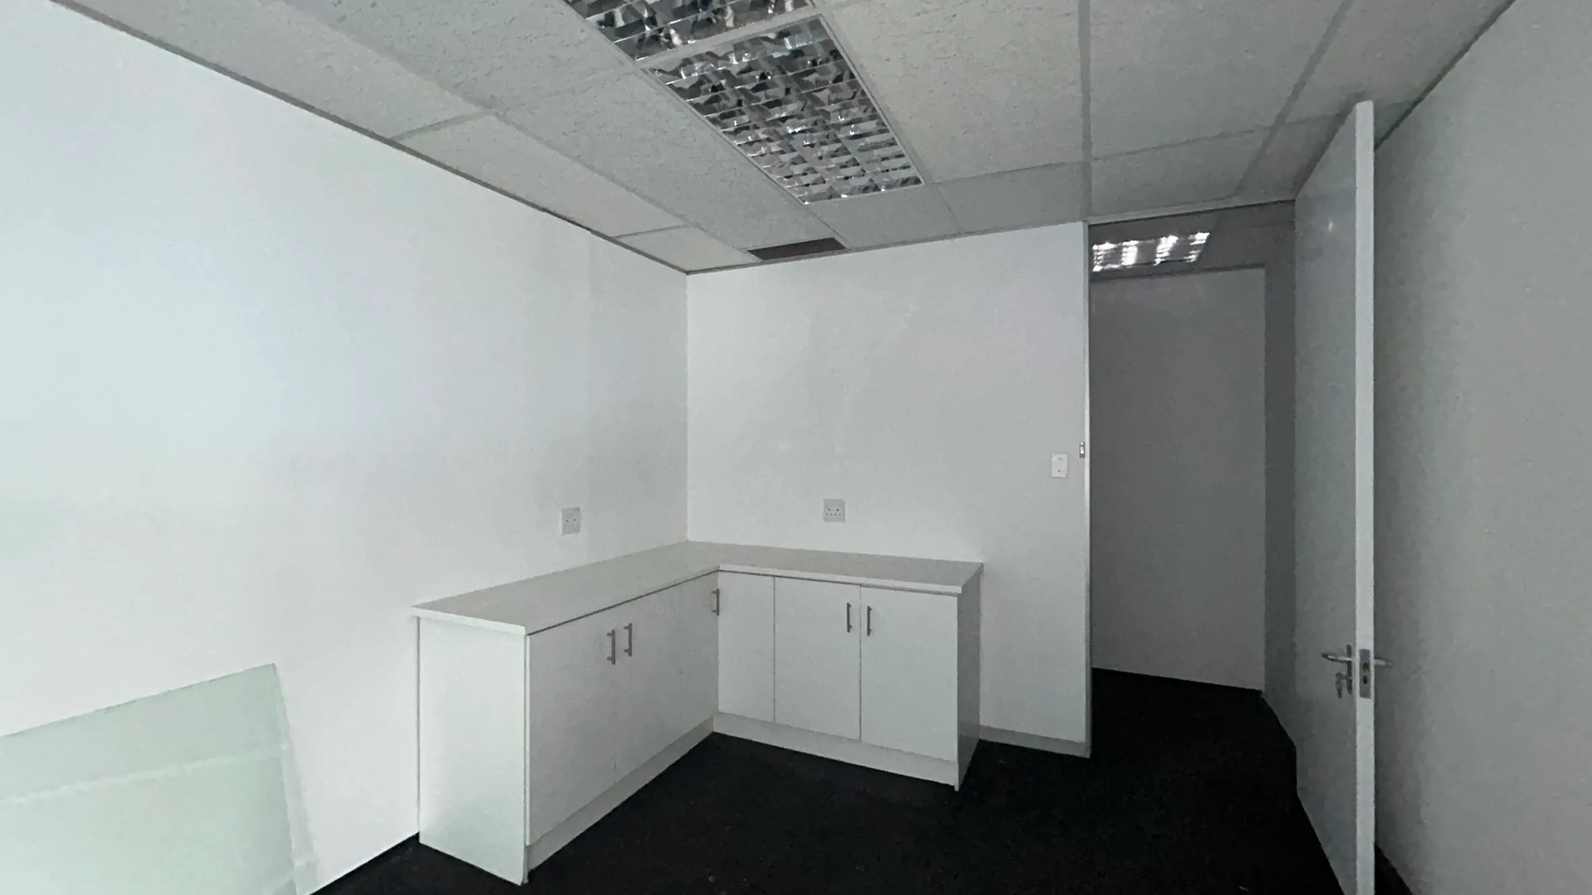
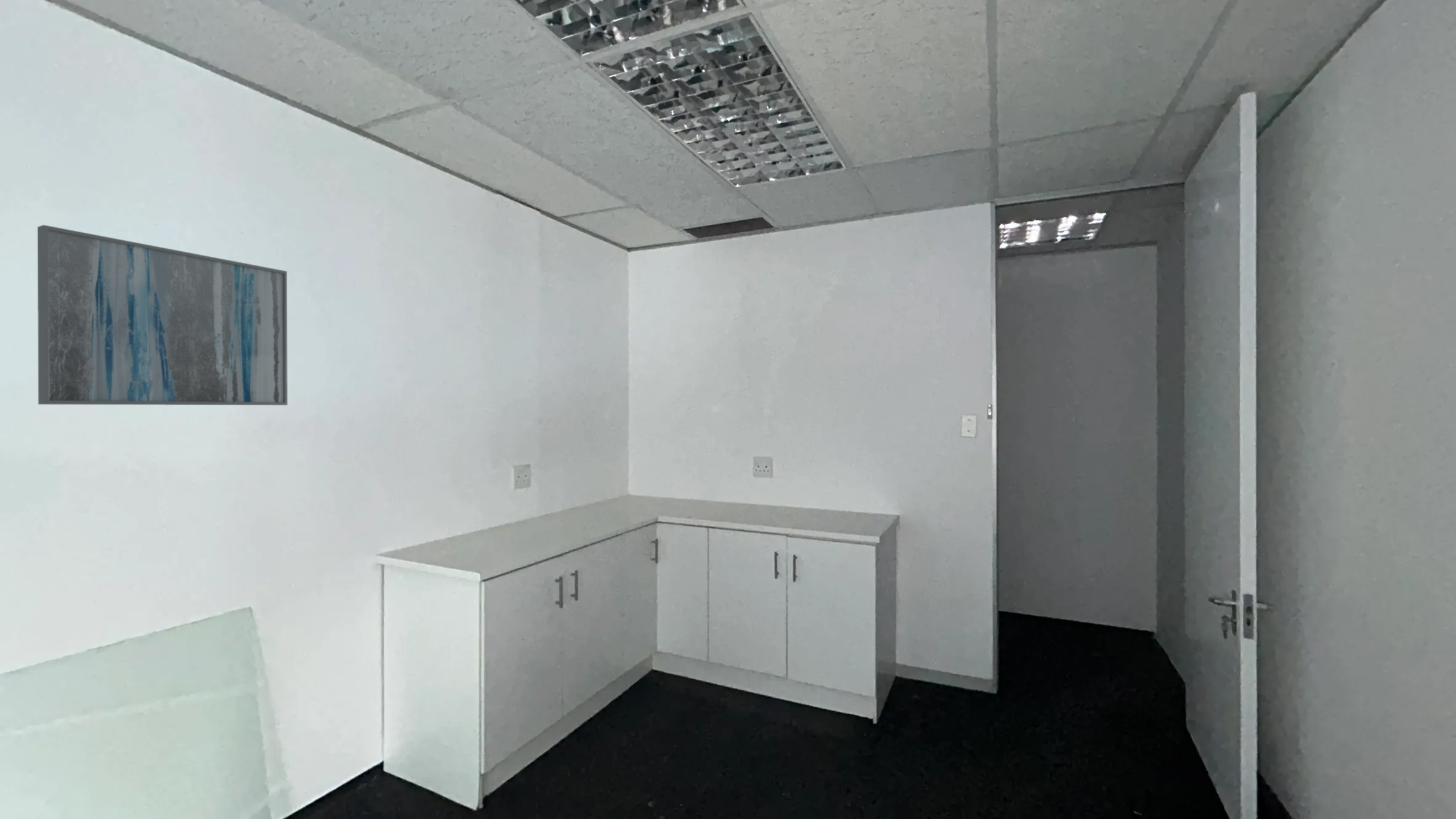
+ wall art [37,224,288,406]
